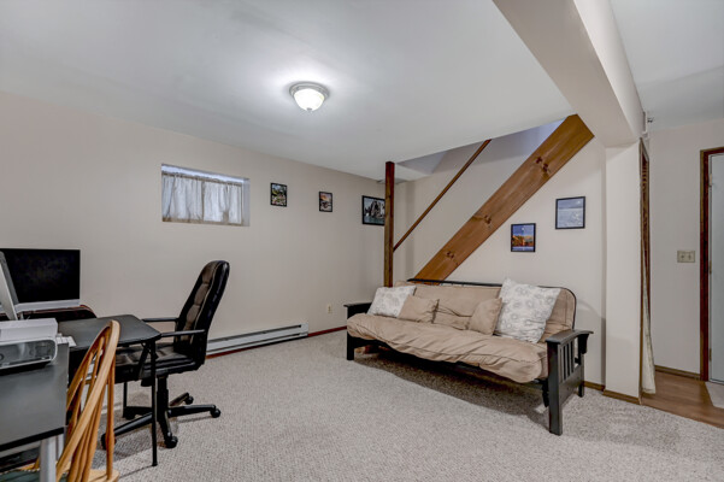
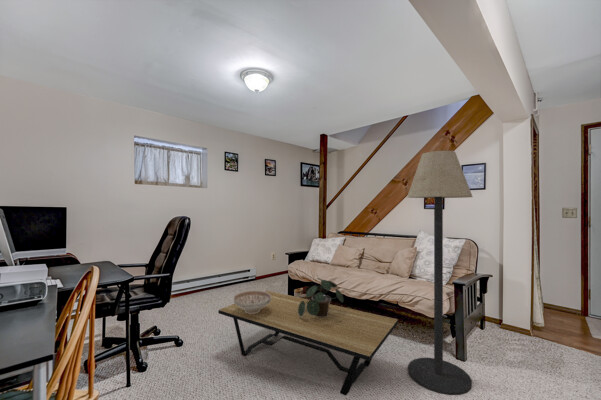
+ coffee table [217,290,399,397]
+ potted plant [297,277,345,317]
+ decorative bowl [233,290,271,314]
+ floor lamp [406,150,474,396]
